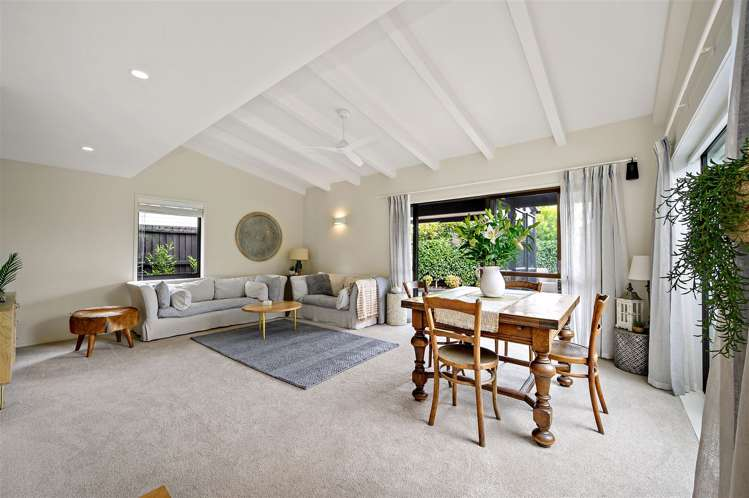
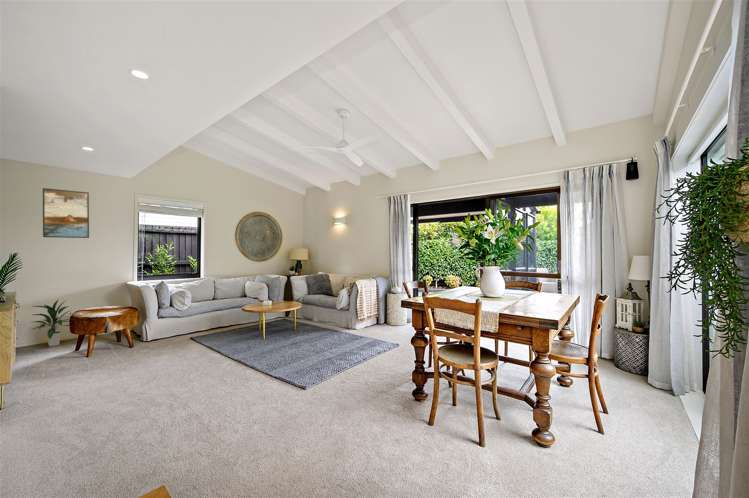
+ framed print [42,187,90,239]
+ indoor plant [28,299,72,347]
